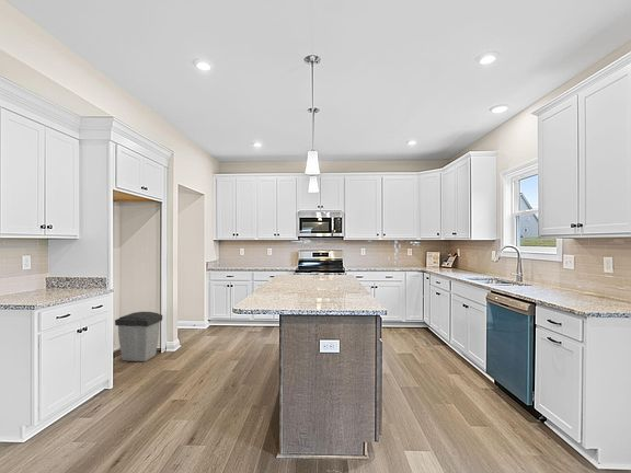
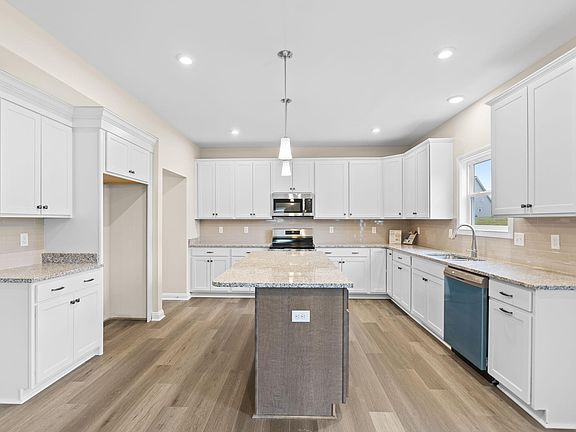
- trash can [114,311,163,362]
